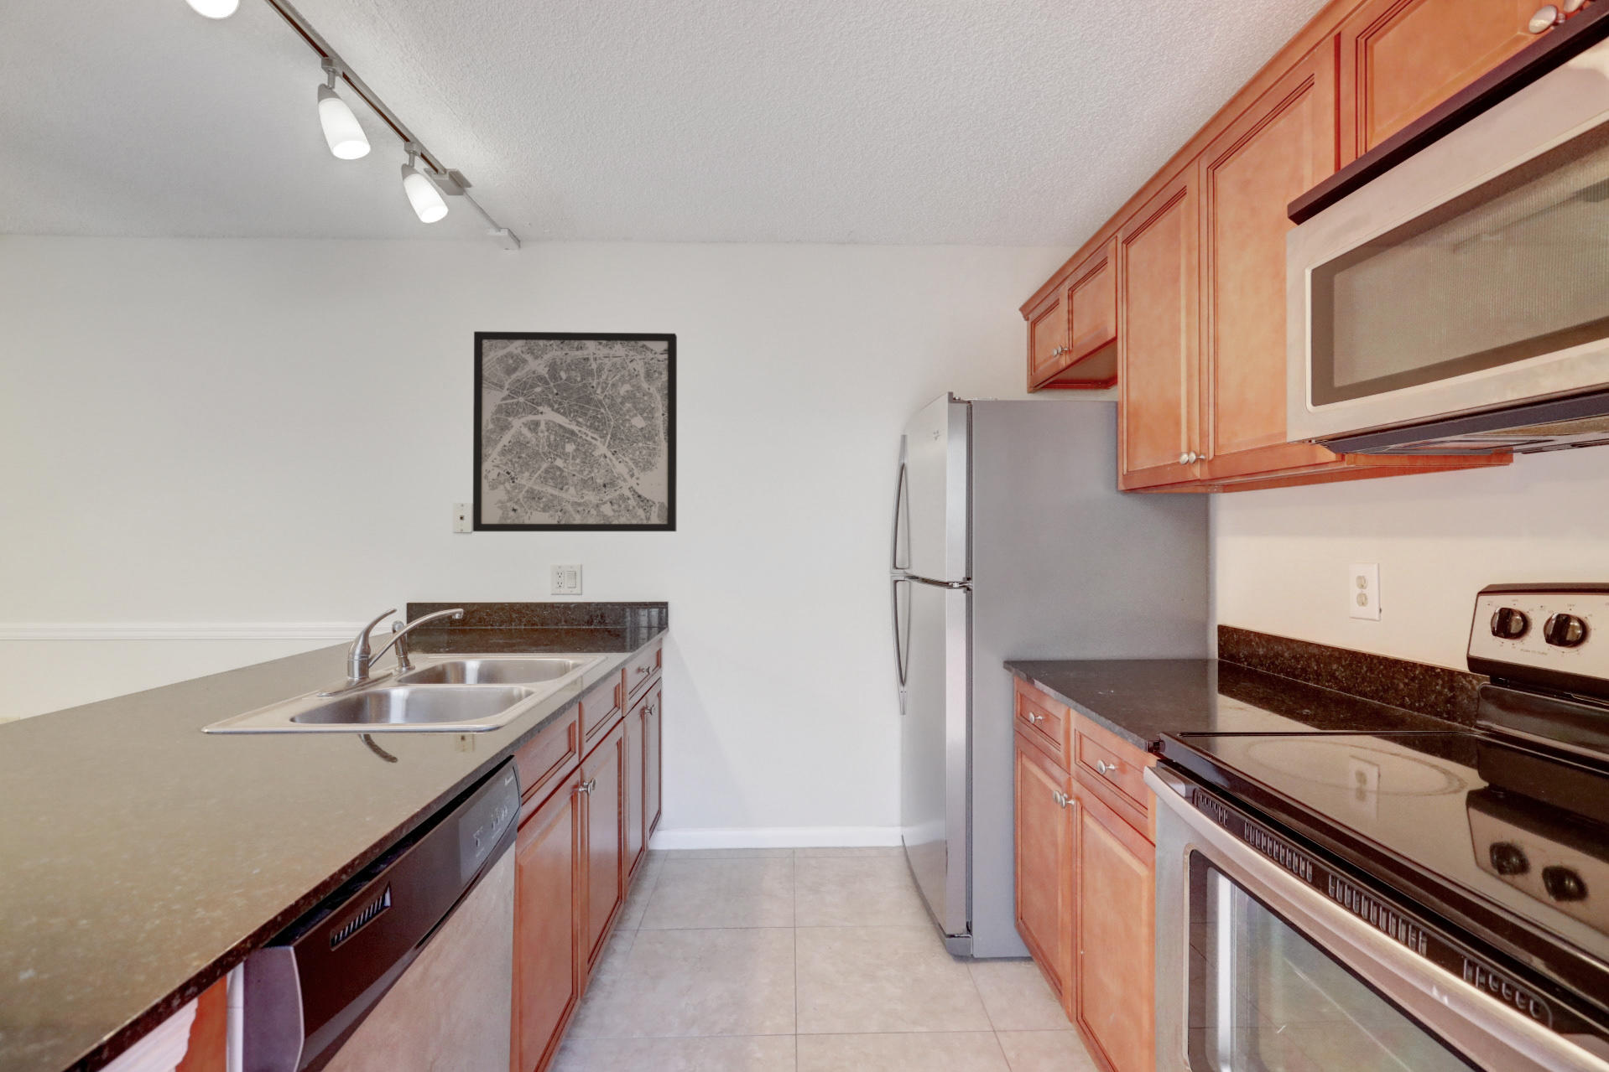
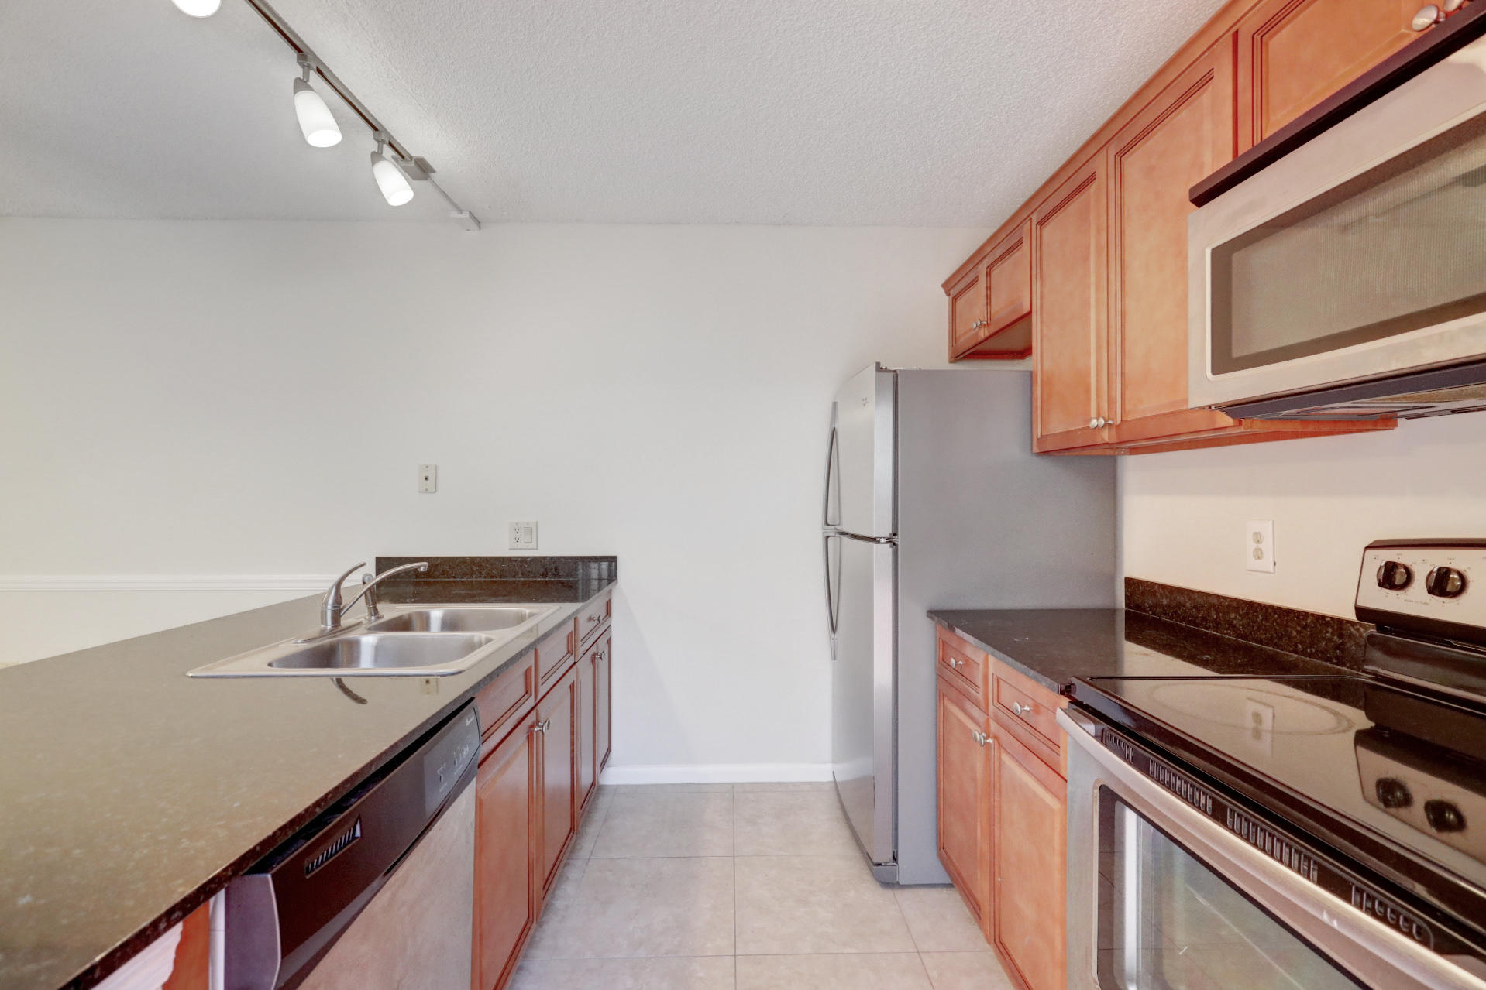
- wall art [473,330,678,532]
